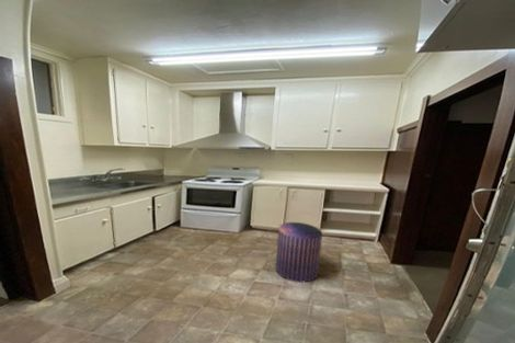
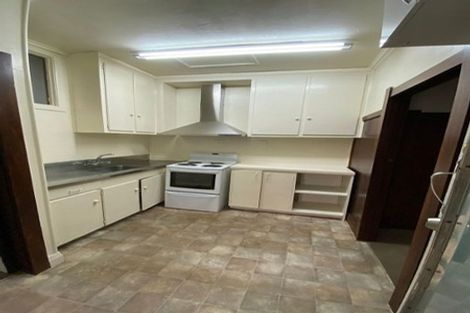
- stool [275,221,323,283]
